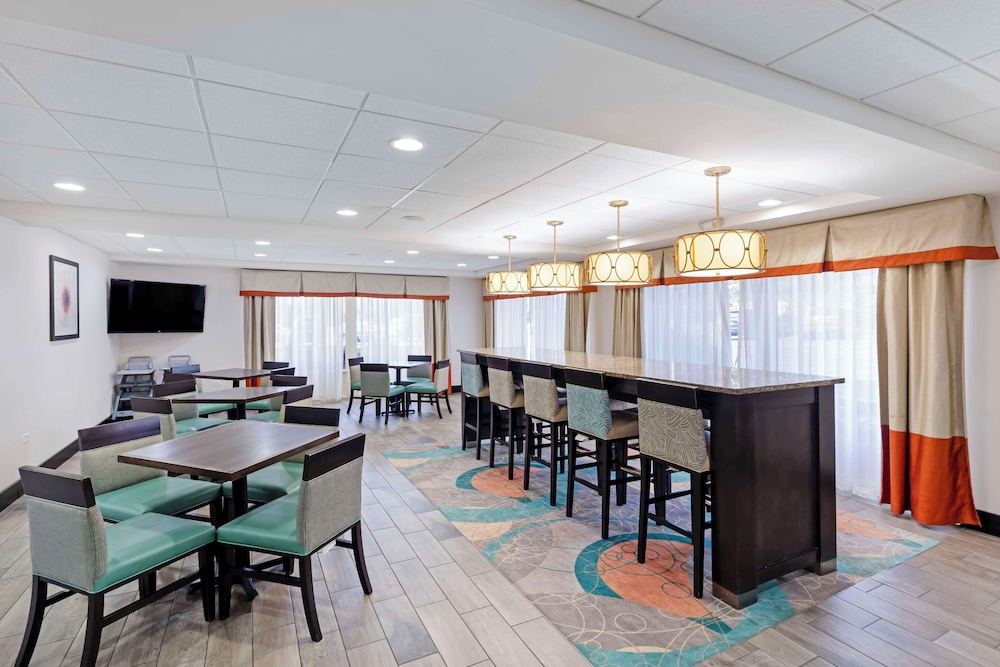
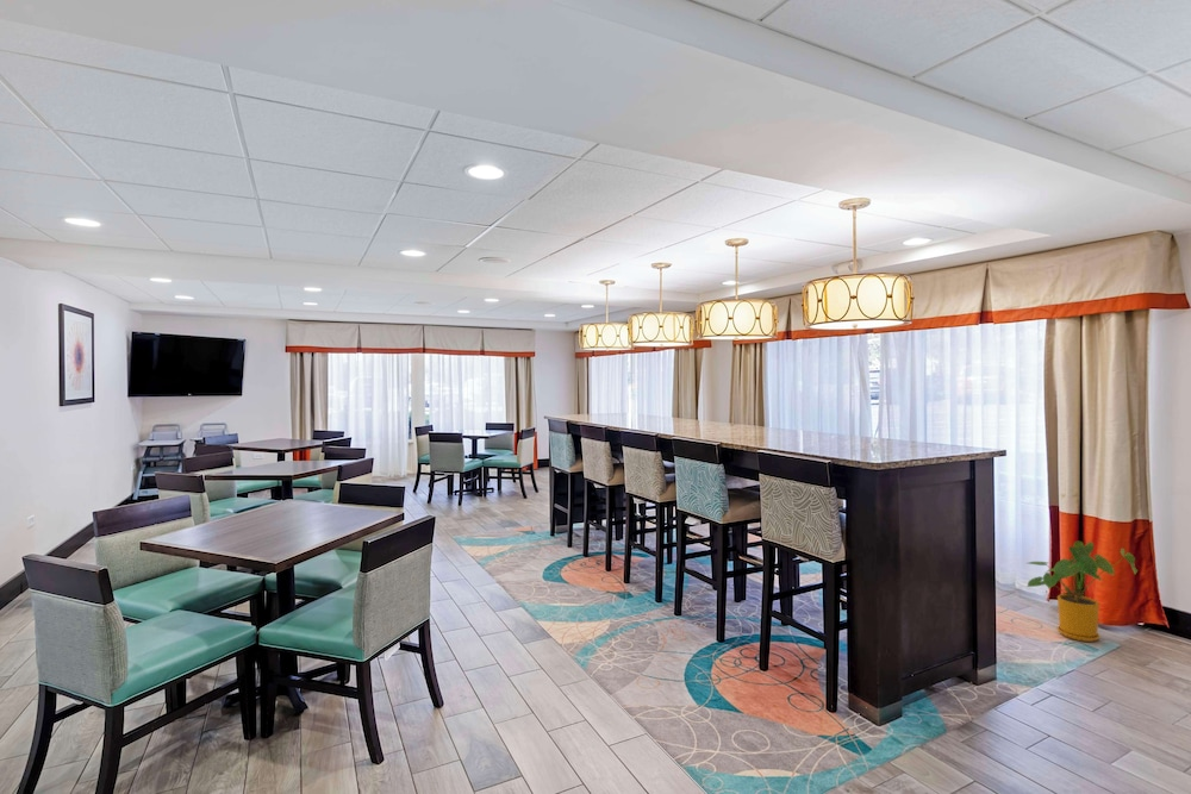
+ house plant [1025,540,1139,643]
